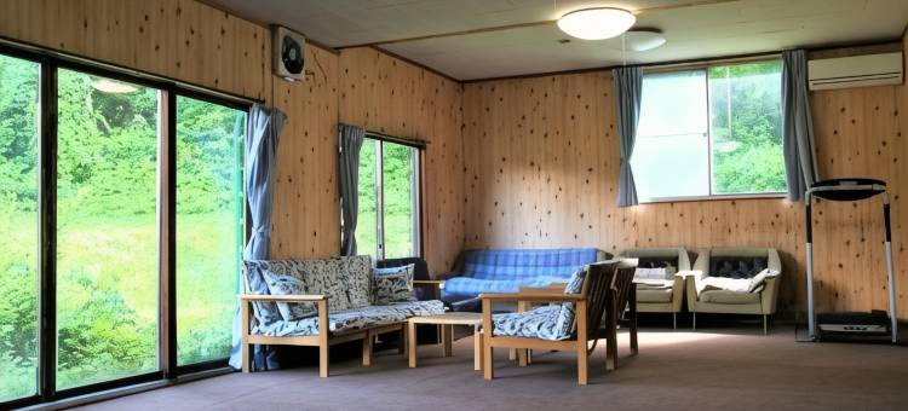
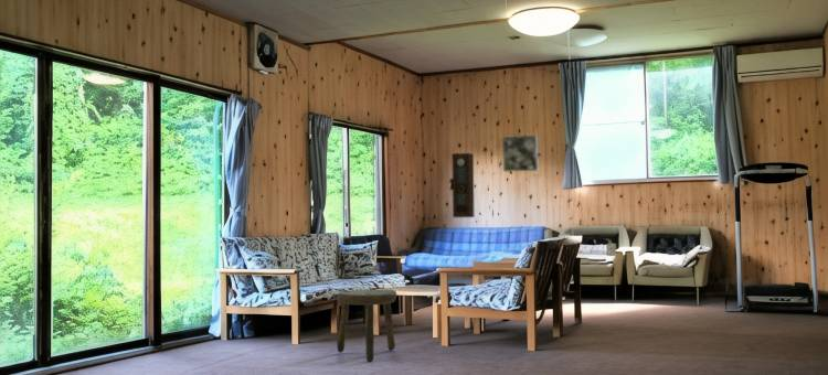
+ pendulum clock [448,152,476,218]
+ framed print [501,135,539,173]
+ stool [336,288,397,363]
